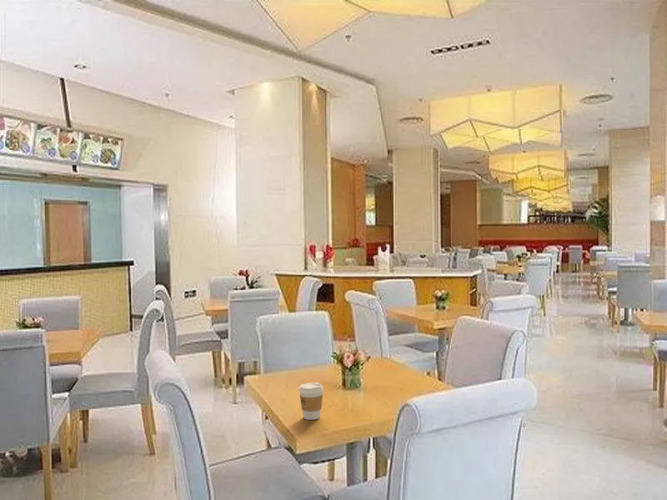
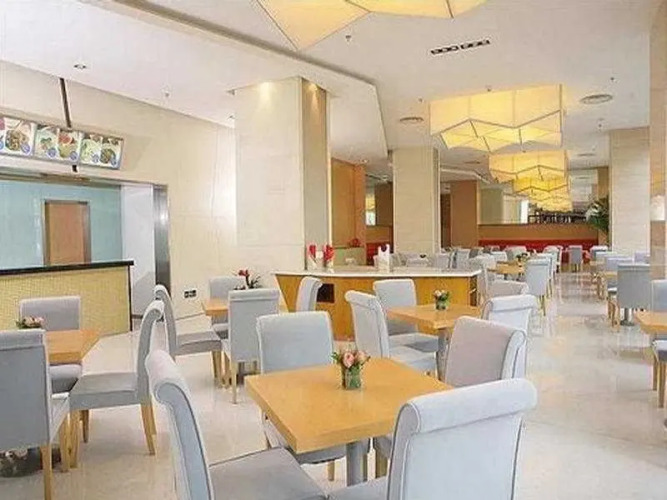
- coffee cup [298,382,324,421]
